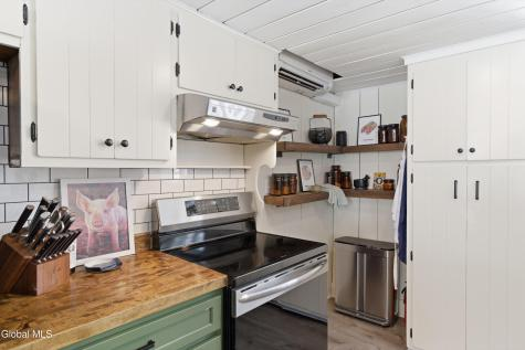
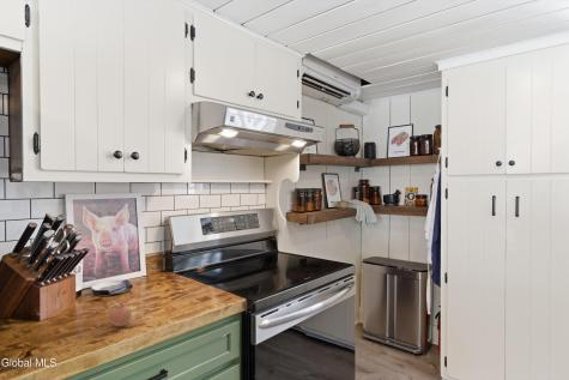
+ fruit [108,300,133,327]
